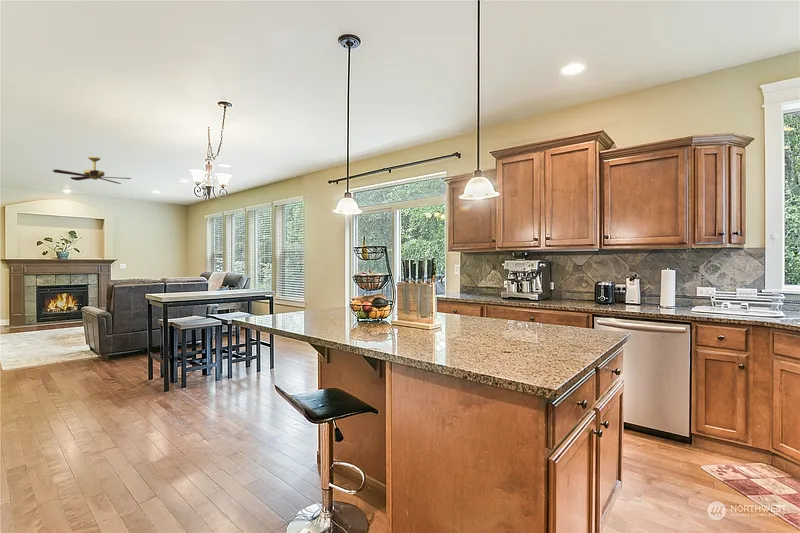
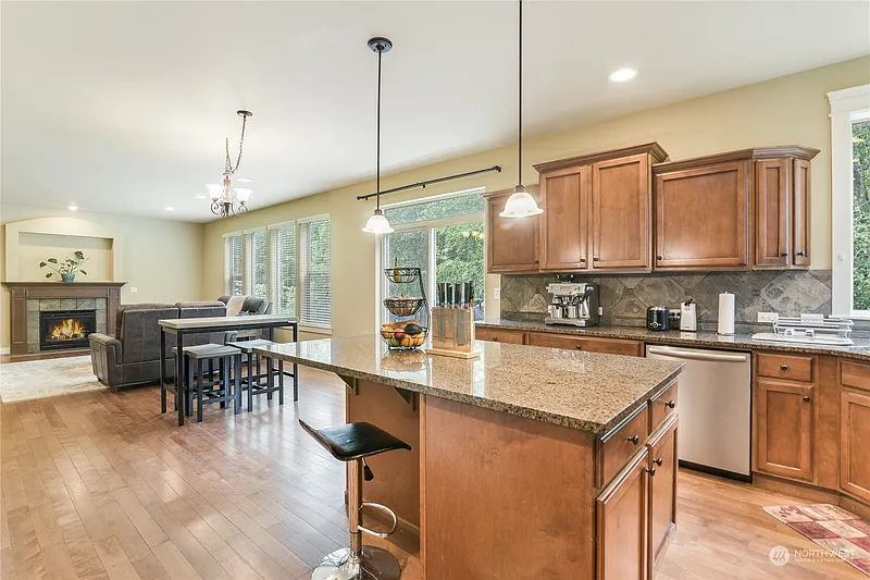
- ceiling fan [52,156,132,185]
